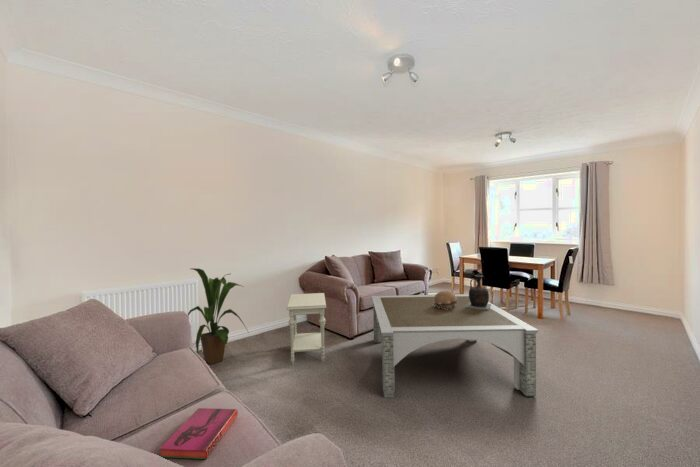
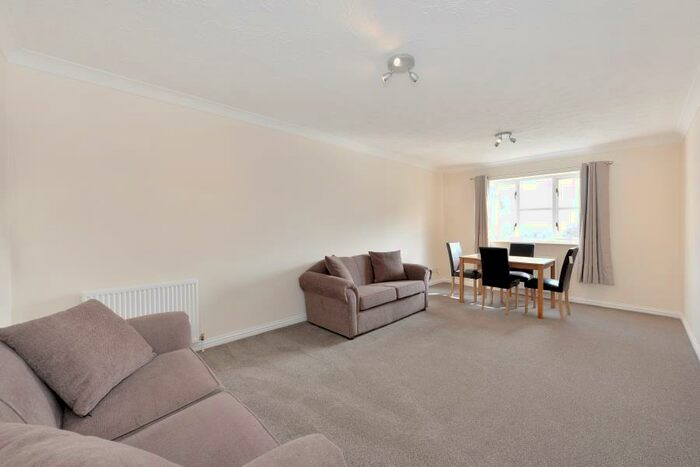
- side table [286,292,327,366]
- decorative bowl [433,290,457,310]
- vase [466,274,491,310]
- coffee table [371,293,540,399]
- house plant [187,267,250,365]
- hardback book [159,407,239,460]
